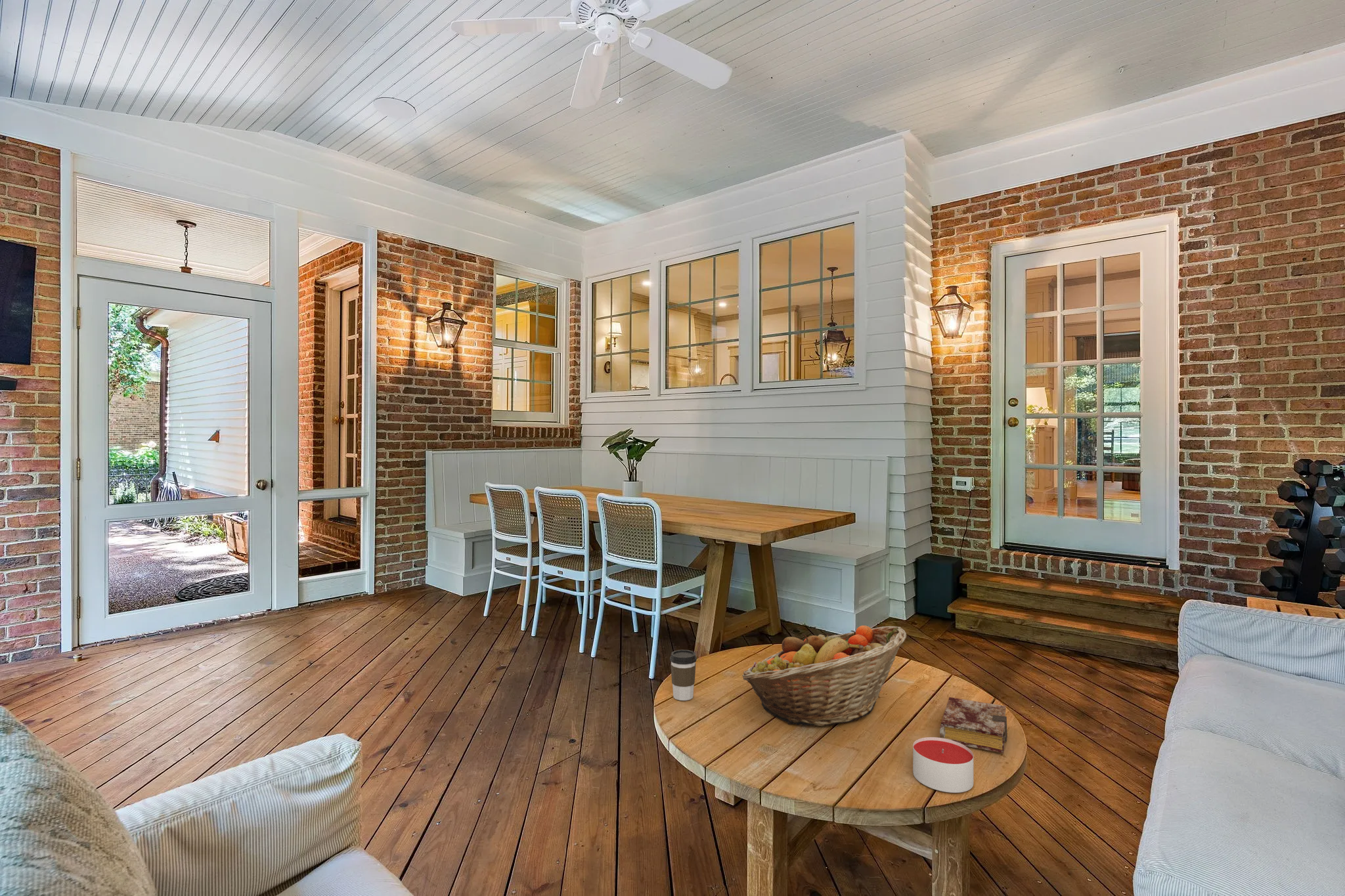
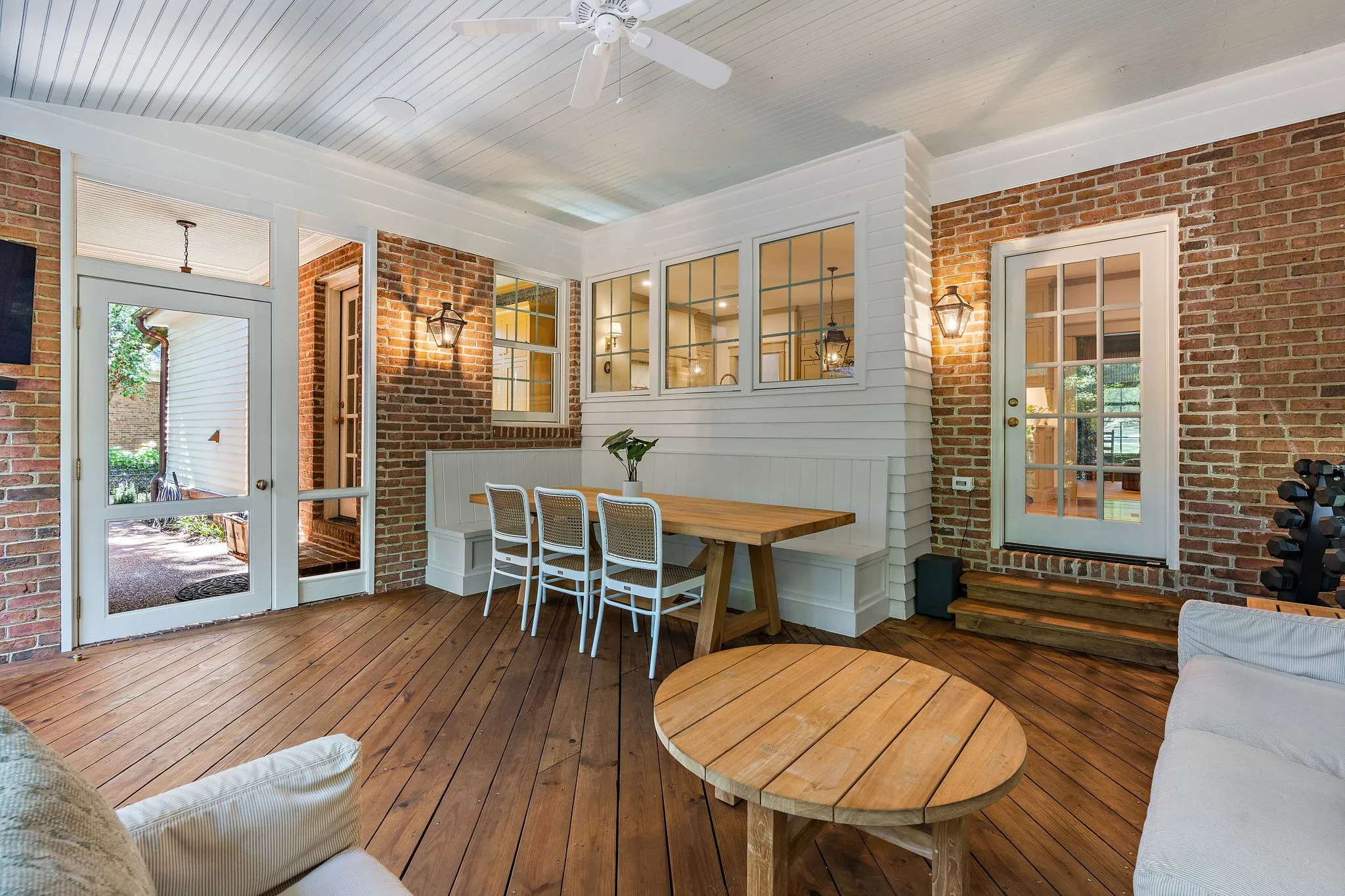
- coffee cup [669,649,697,701]
- book [939,696,1008,754]
- fruit basket [741,625,907,727]
- candle [912,736,974,794]
